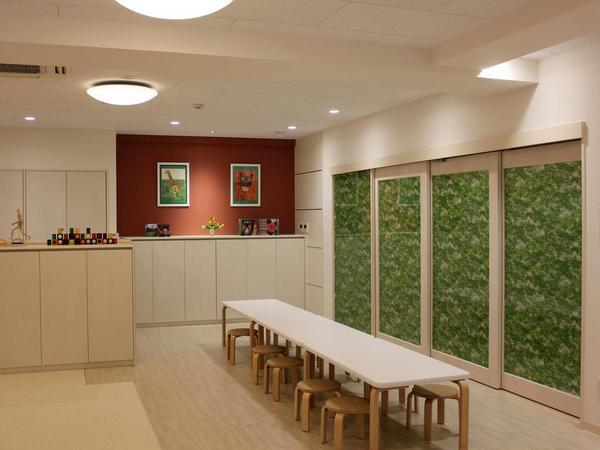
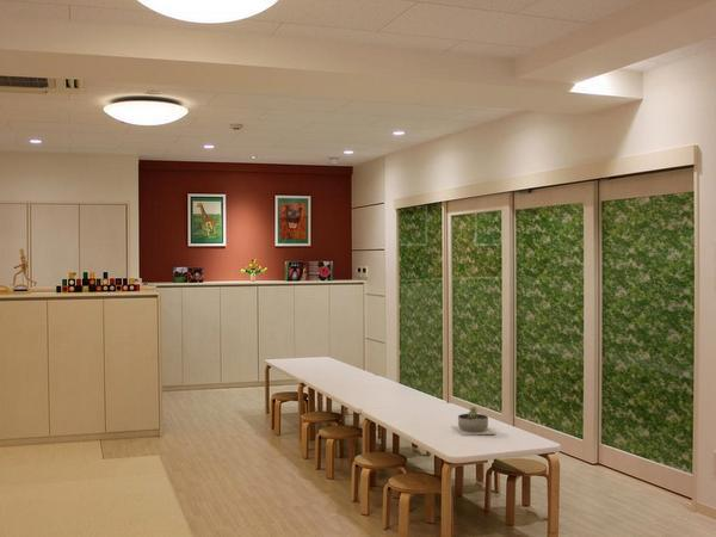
+ succulent planter [450,405,496,437]
